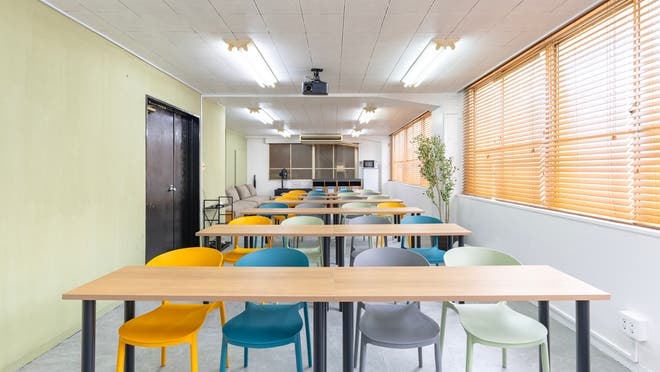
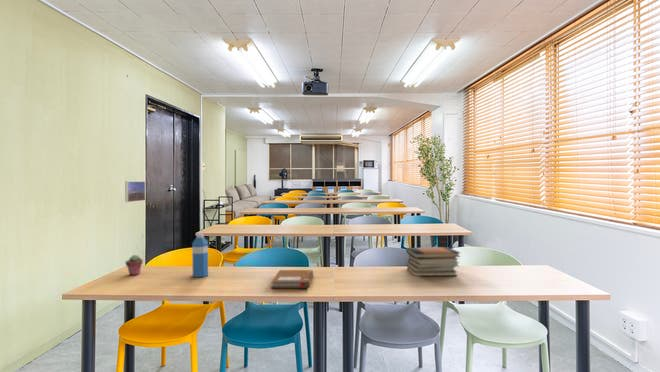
+ notebook [270,269,315,289]
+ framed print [124,180,146,203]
+ book stack [406,246,462,277]
+ potted succulent [124,254,144,276]
+ water bottle [191,232,209,278]
